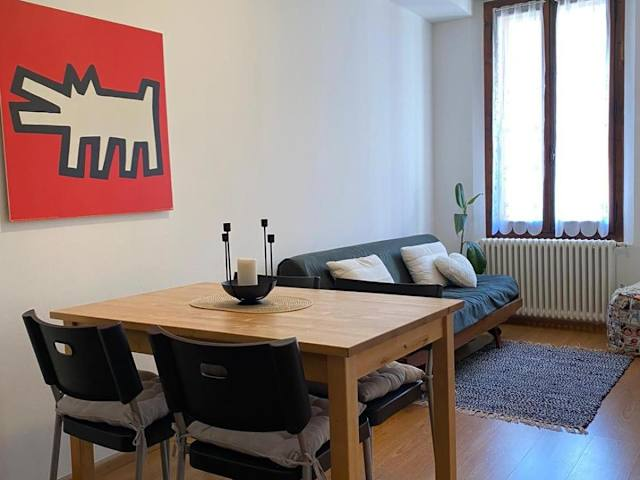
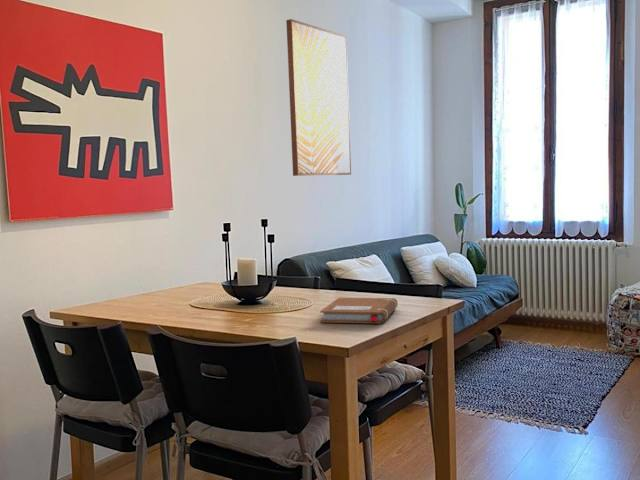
+ wall art [285,18,352,177]
+ notebook [319,297,399,324]
